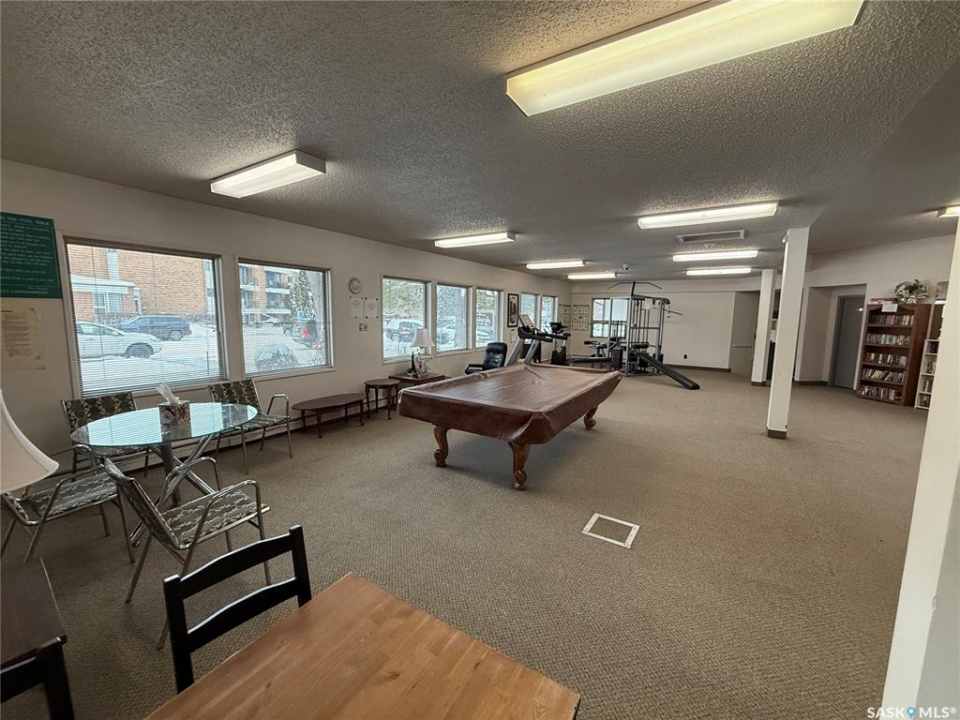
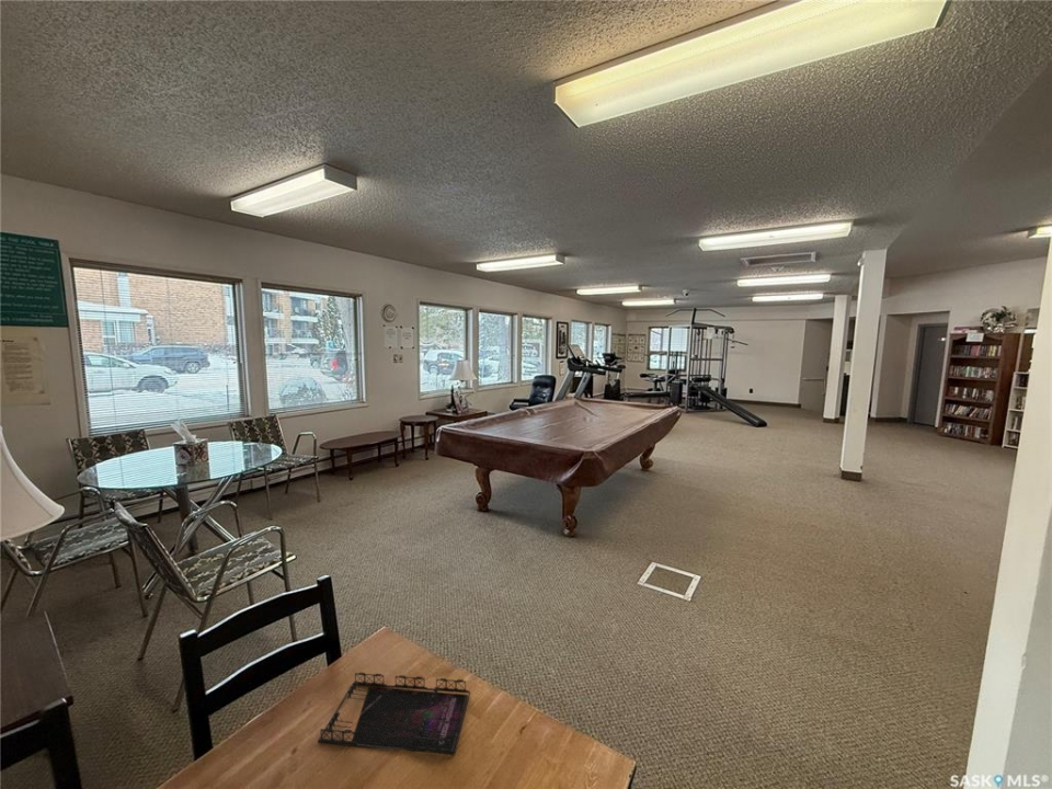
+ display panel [317,672,471,755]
